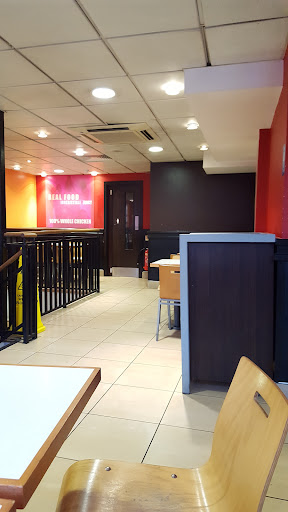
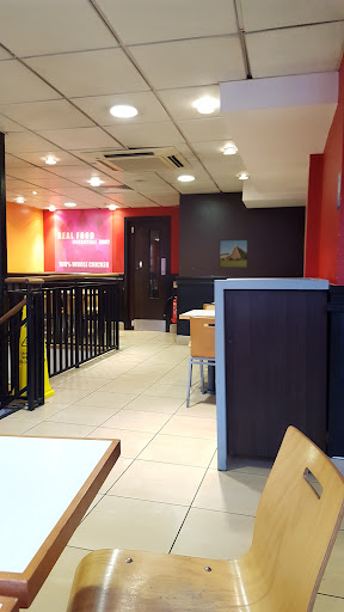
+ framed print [217,238,250,269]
